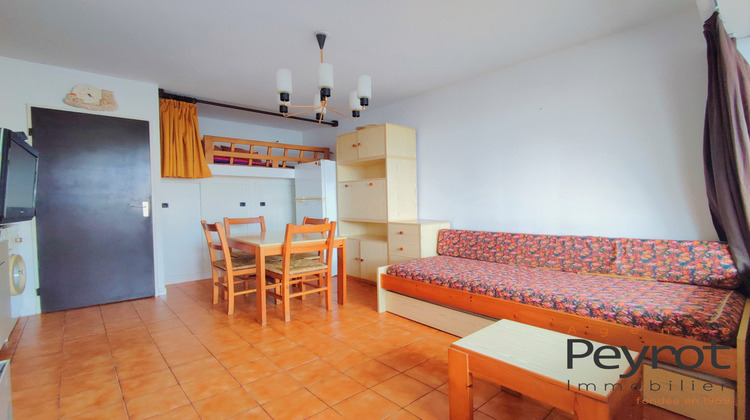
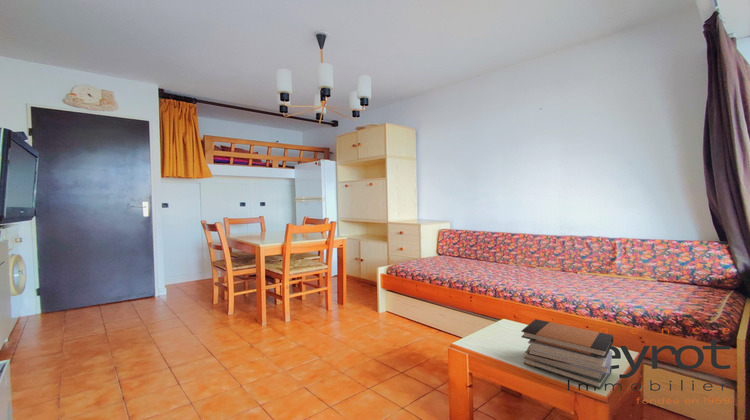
+ book stack [520,318,614,390]
